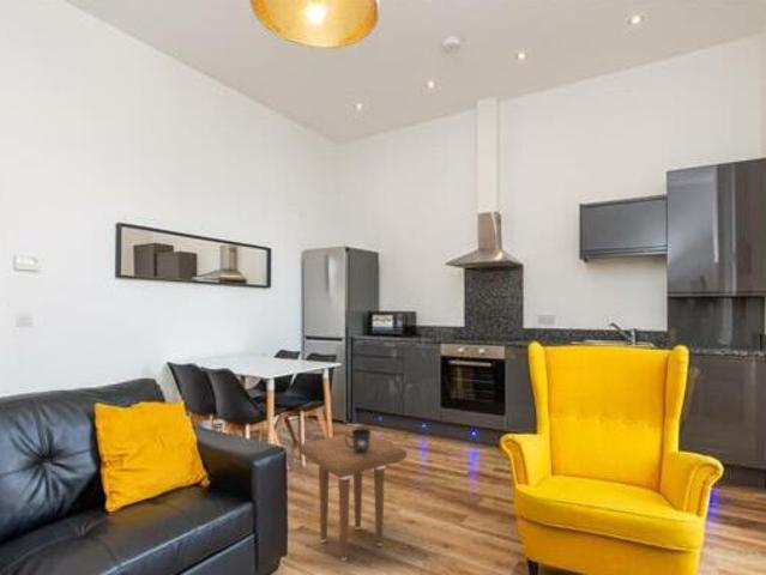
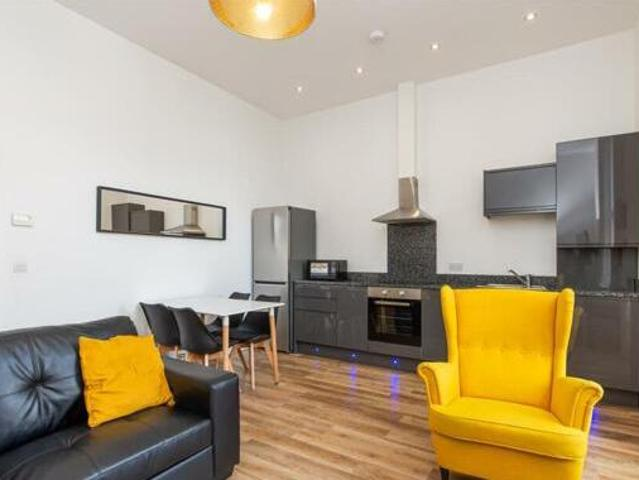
- mug [344,426,372,454]
- side table [297,431,409,562]
